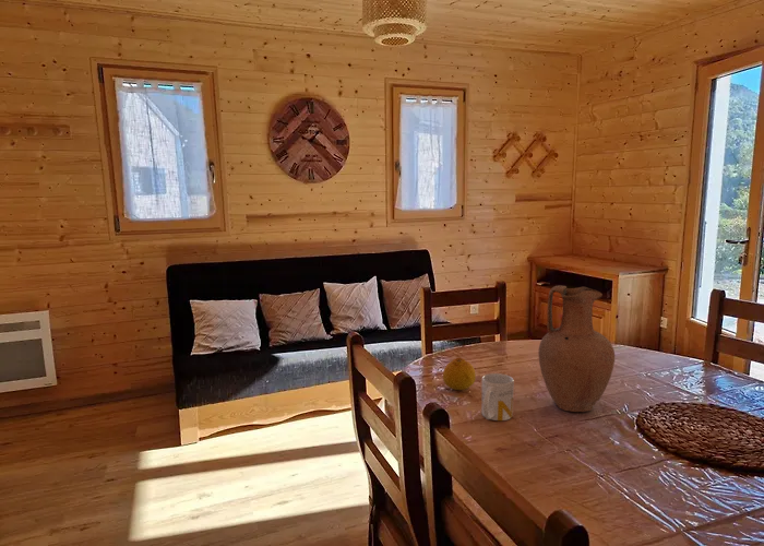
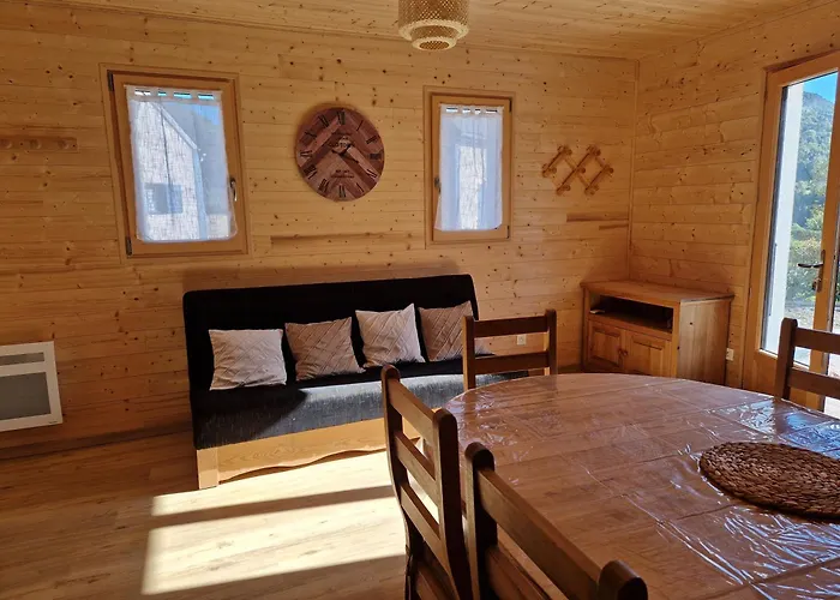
- fruit [442,356,477,391]
- mug [480,372,515,422]
- vase [537,285,616,413]
